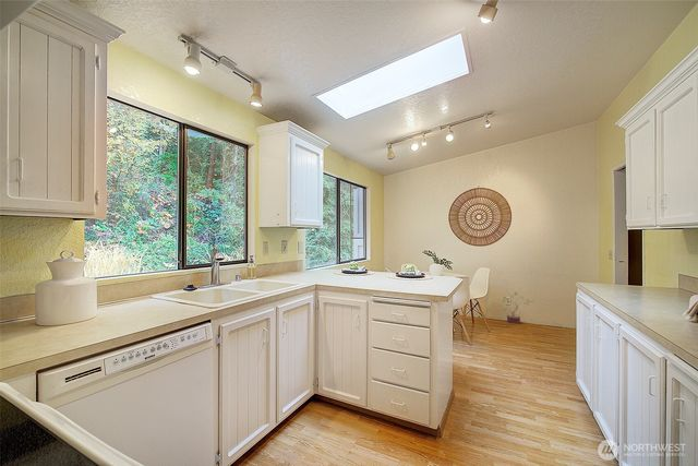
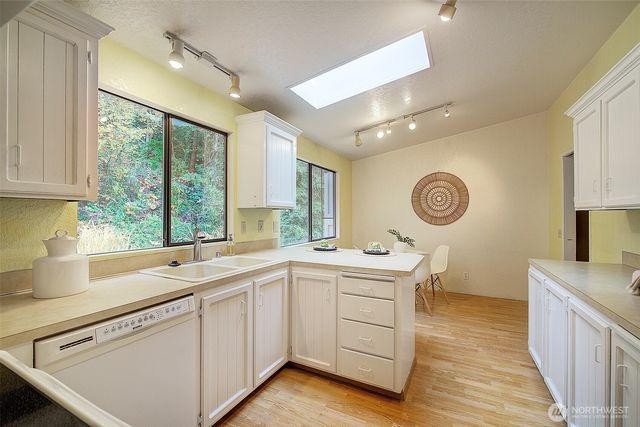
- potted plant [501,290,534,324]
